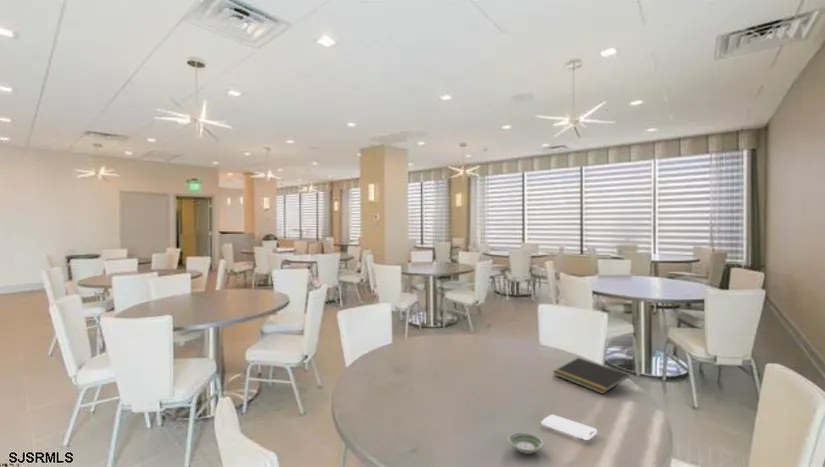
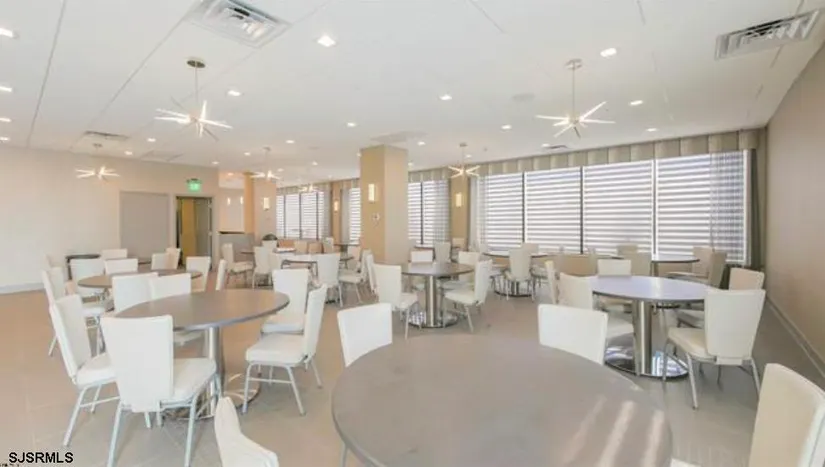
- notepad [552,357,630,395]
- saucer [507,431,545,455]
- smartphone [541,413,598,441]
